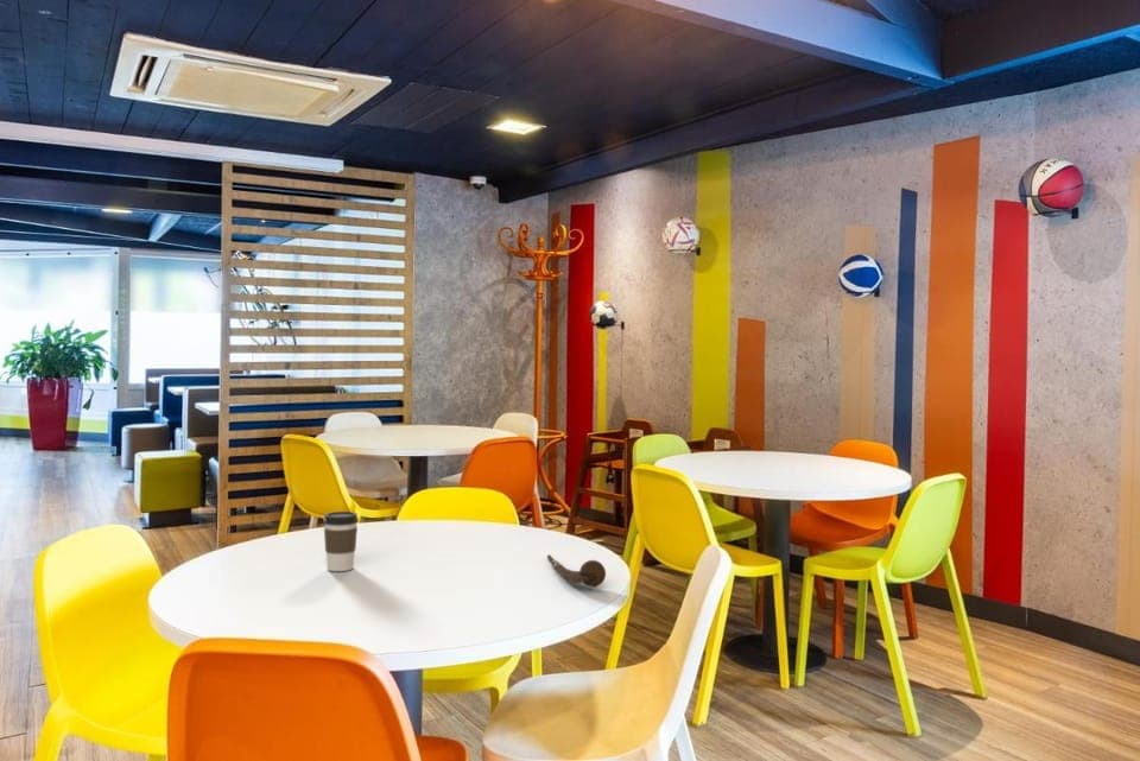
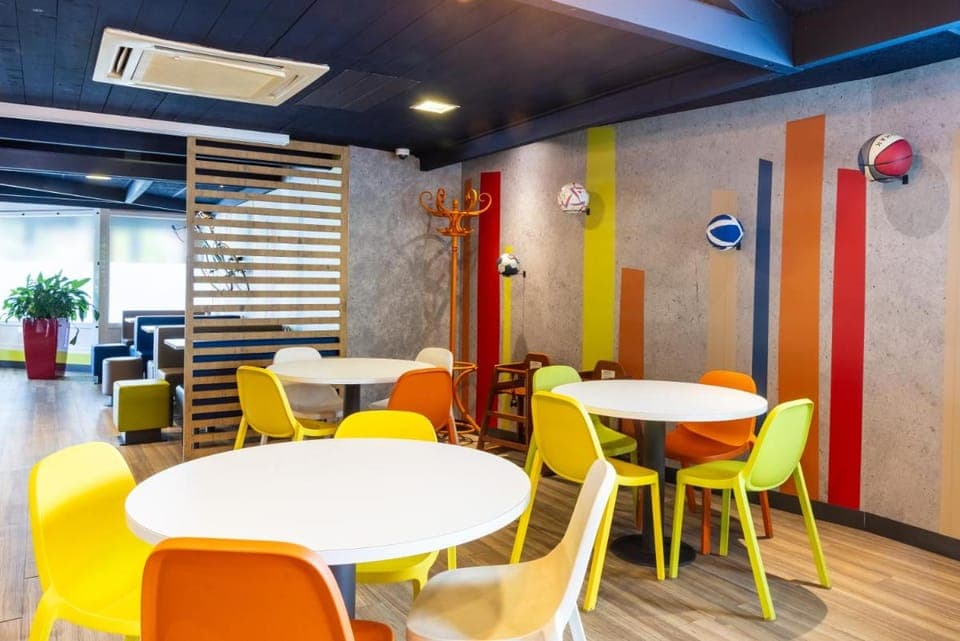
- spoon [546,553,607,589]
- coffee cup [322,510,360,572]
